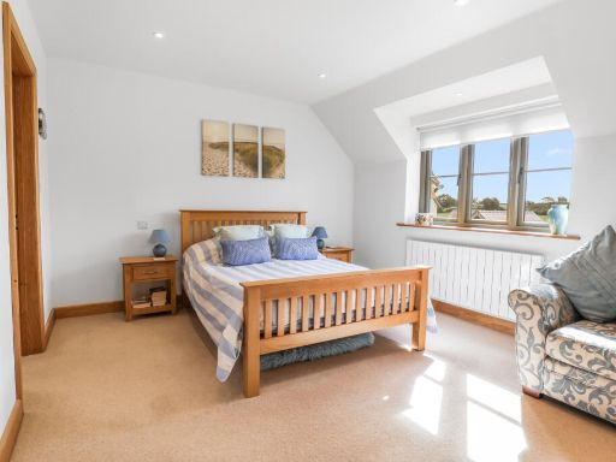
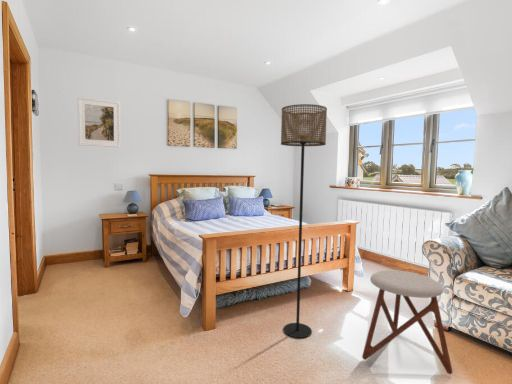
+ stool [361,269,453,375]
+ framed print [76,96,122,148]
+ floor lamp [280,103,328,339]
